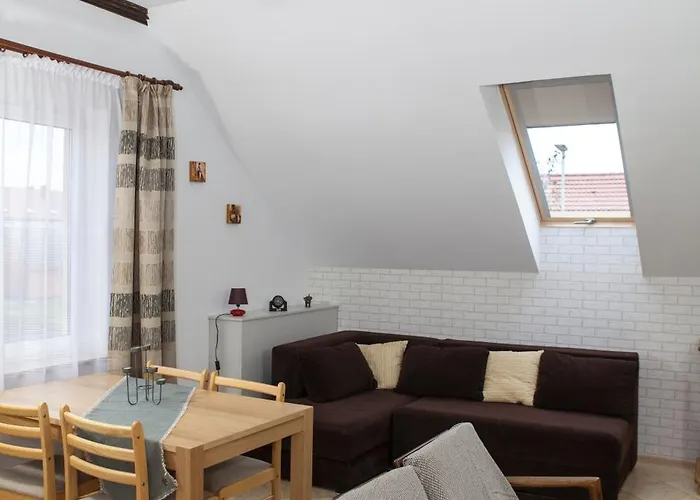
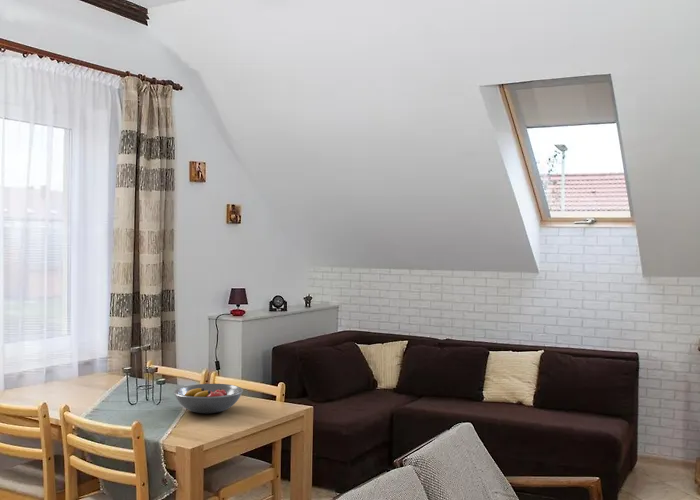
+ fruit bowl [173,383,244,414]
